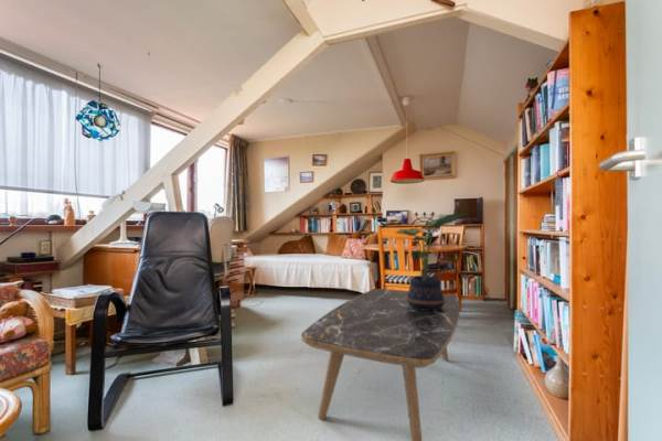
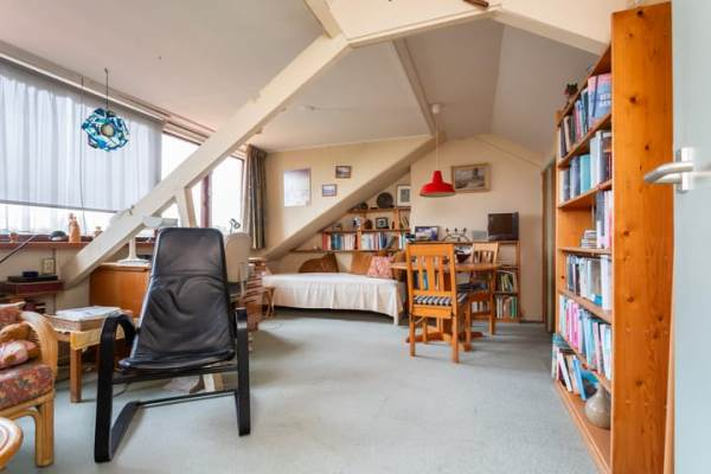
- coffee table [300,288,461,441]
- potted plant [395,212,470,310]
